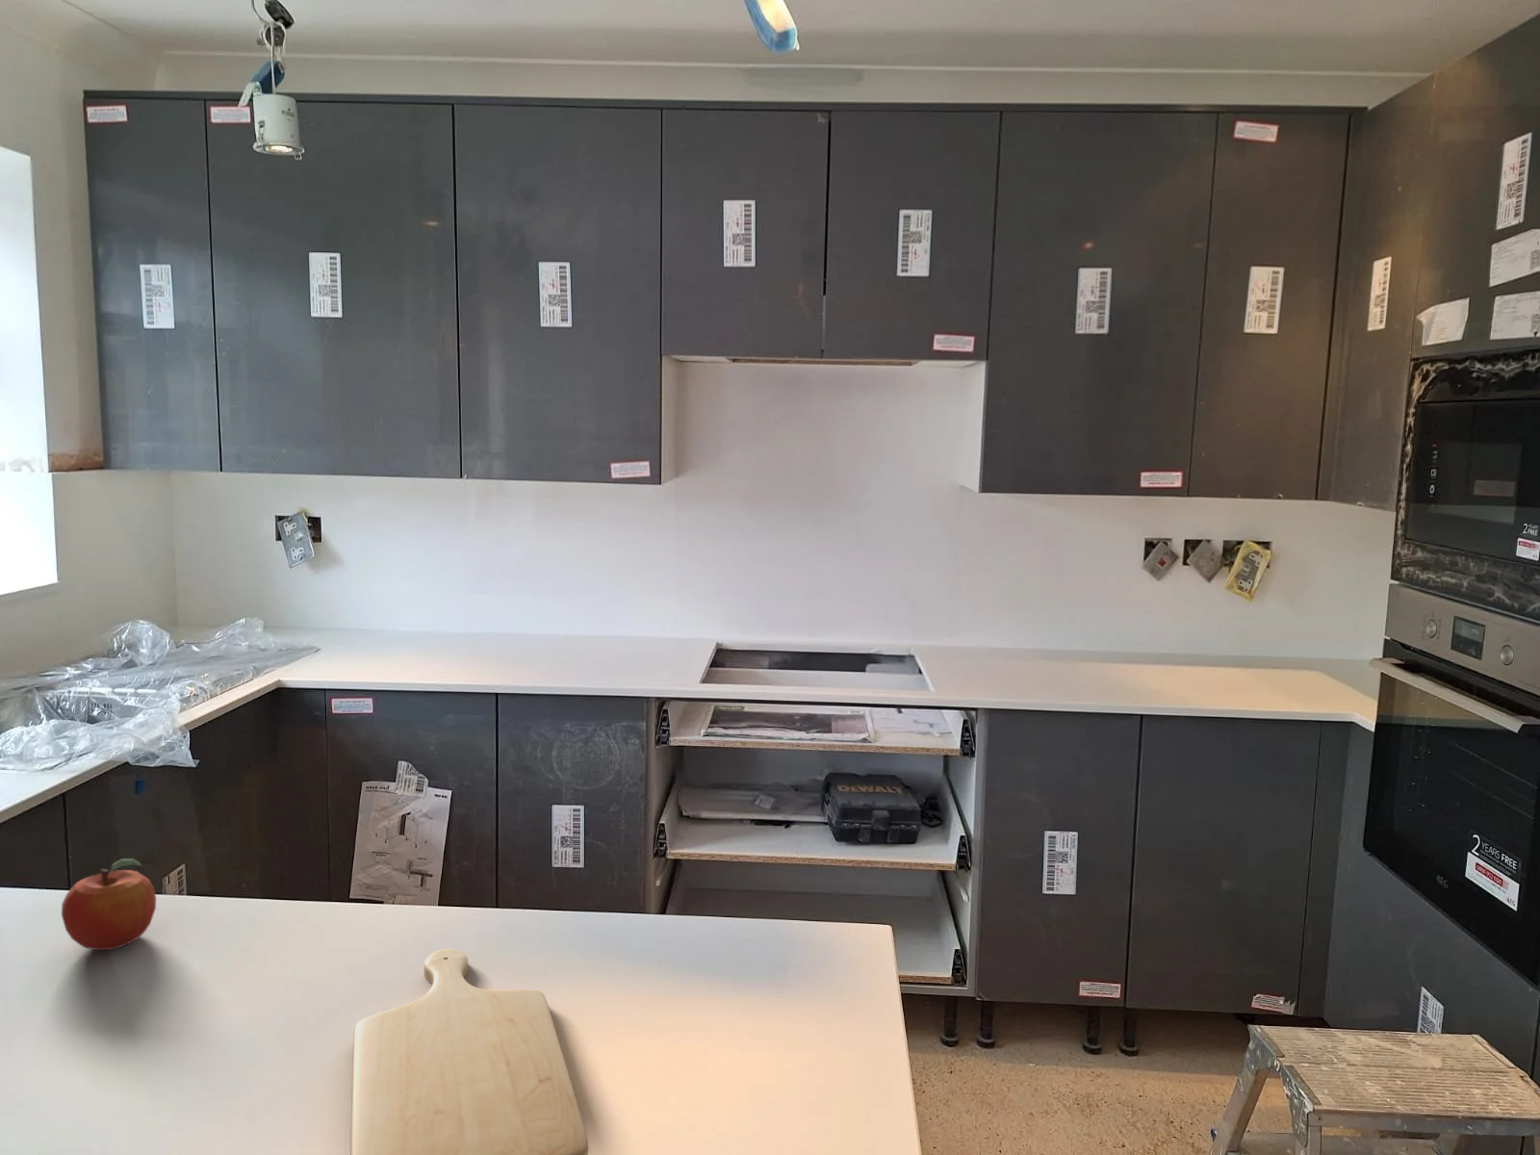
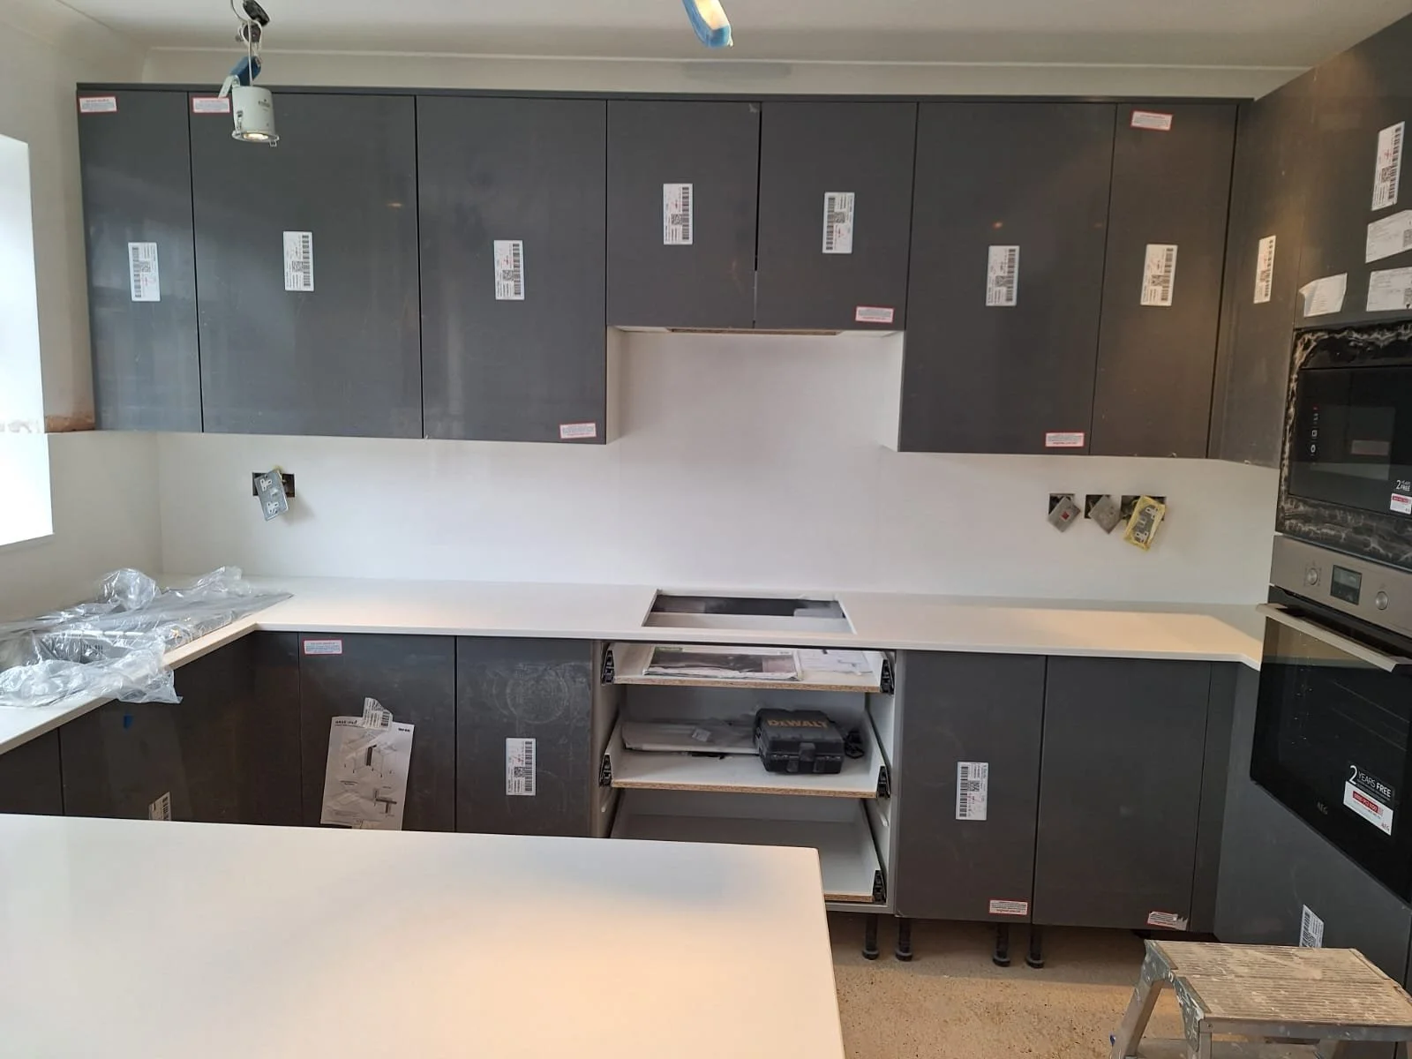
- chopping board [349,948,589,1155]
- fruit [61,858,156,951]
